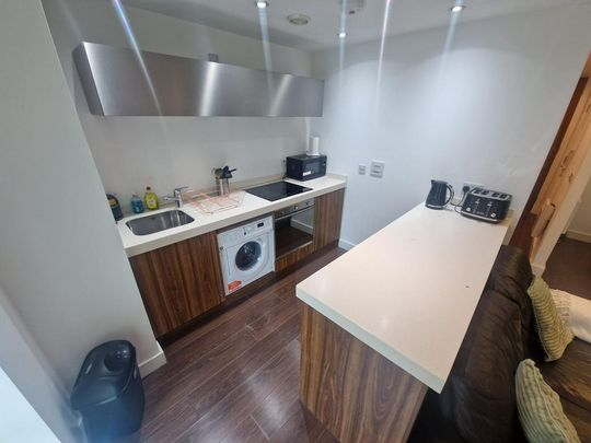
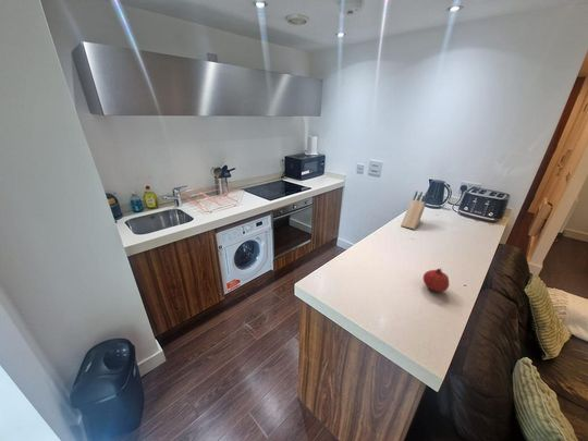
+ fruit [422,267,450,293]
+ knife block [400,191,428,230]
